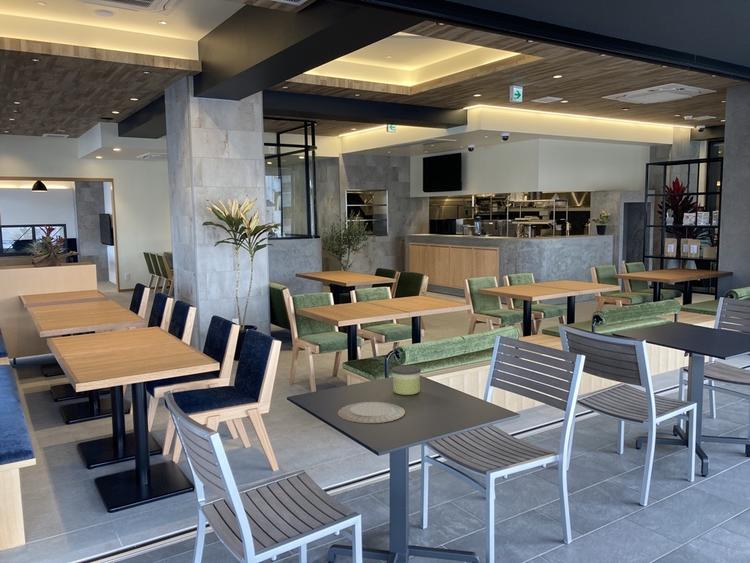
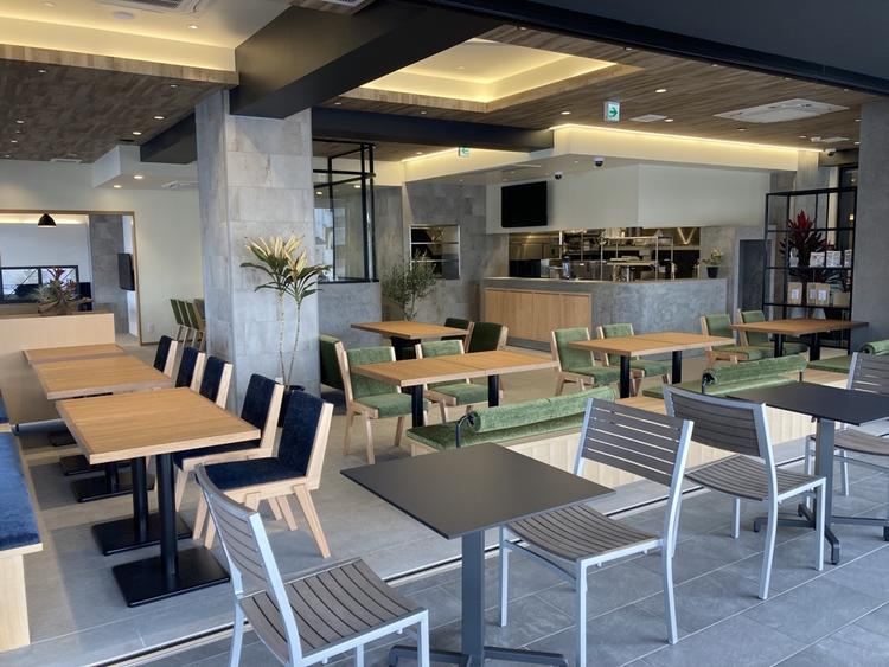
- chinaware [337,401,406,424]
- candle [391,364,422,396]
